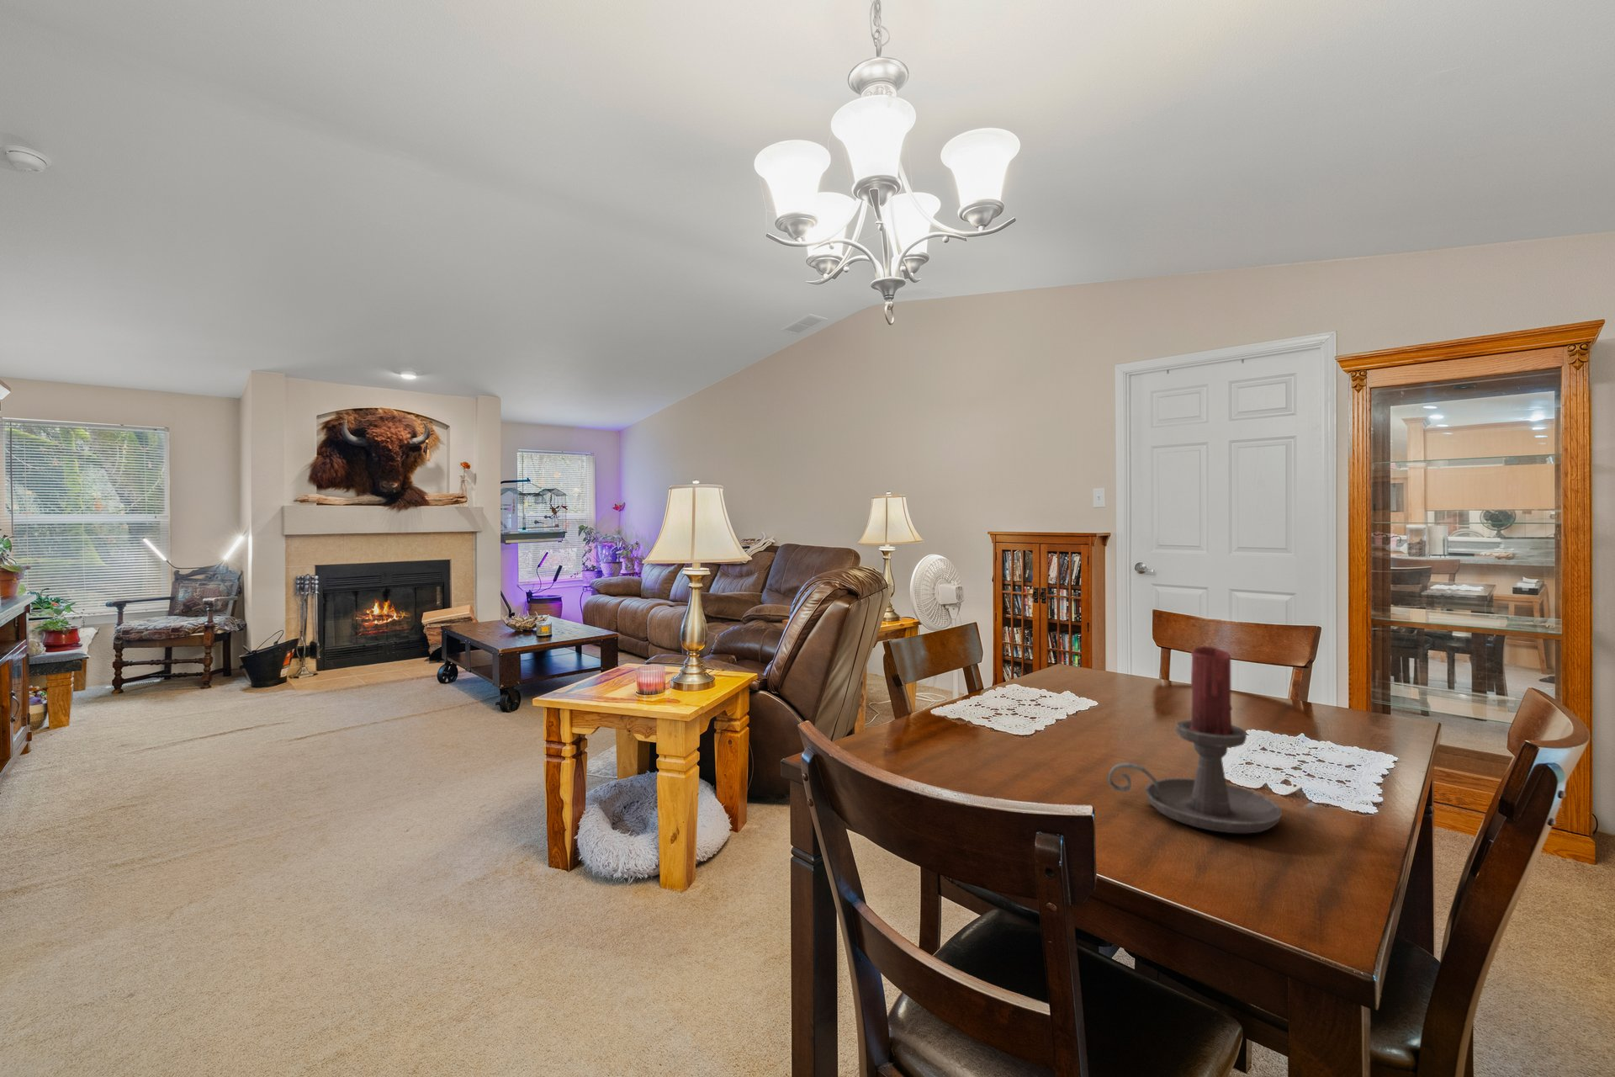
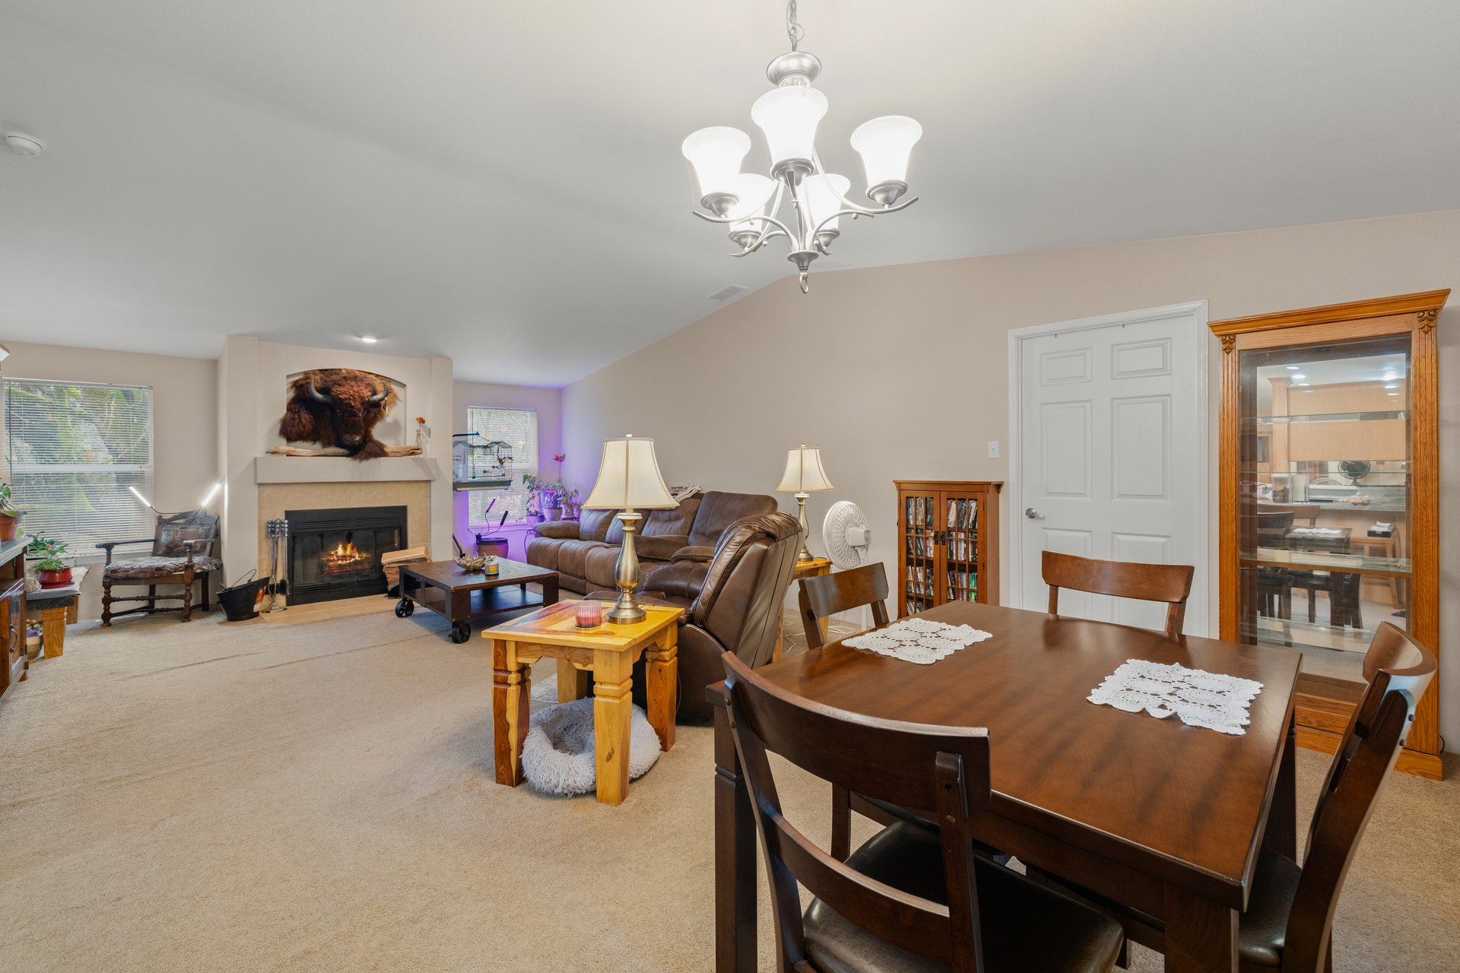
- candle holder [1107,645,1283,834]
